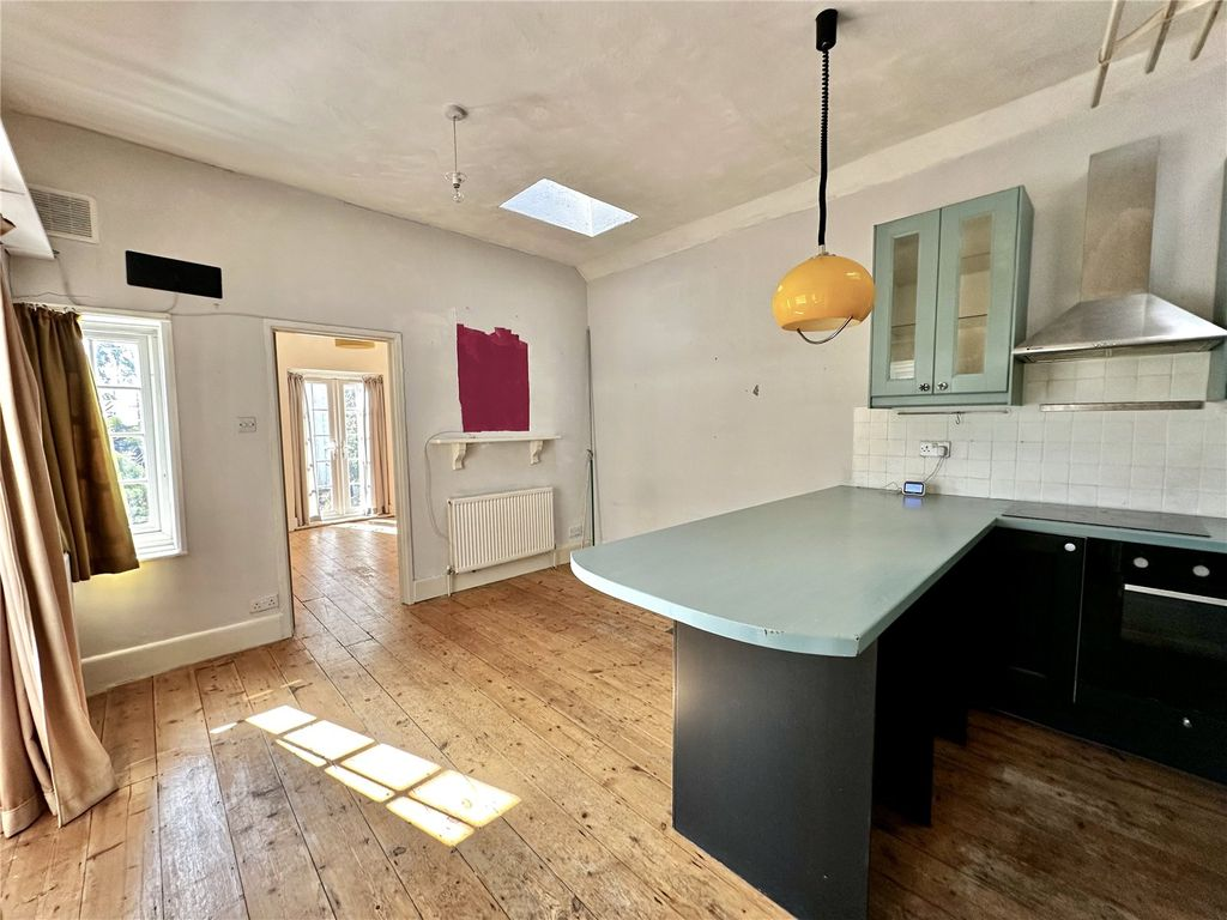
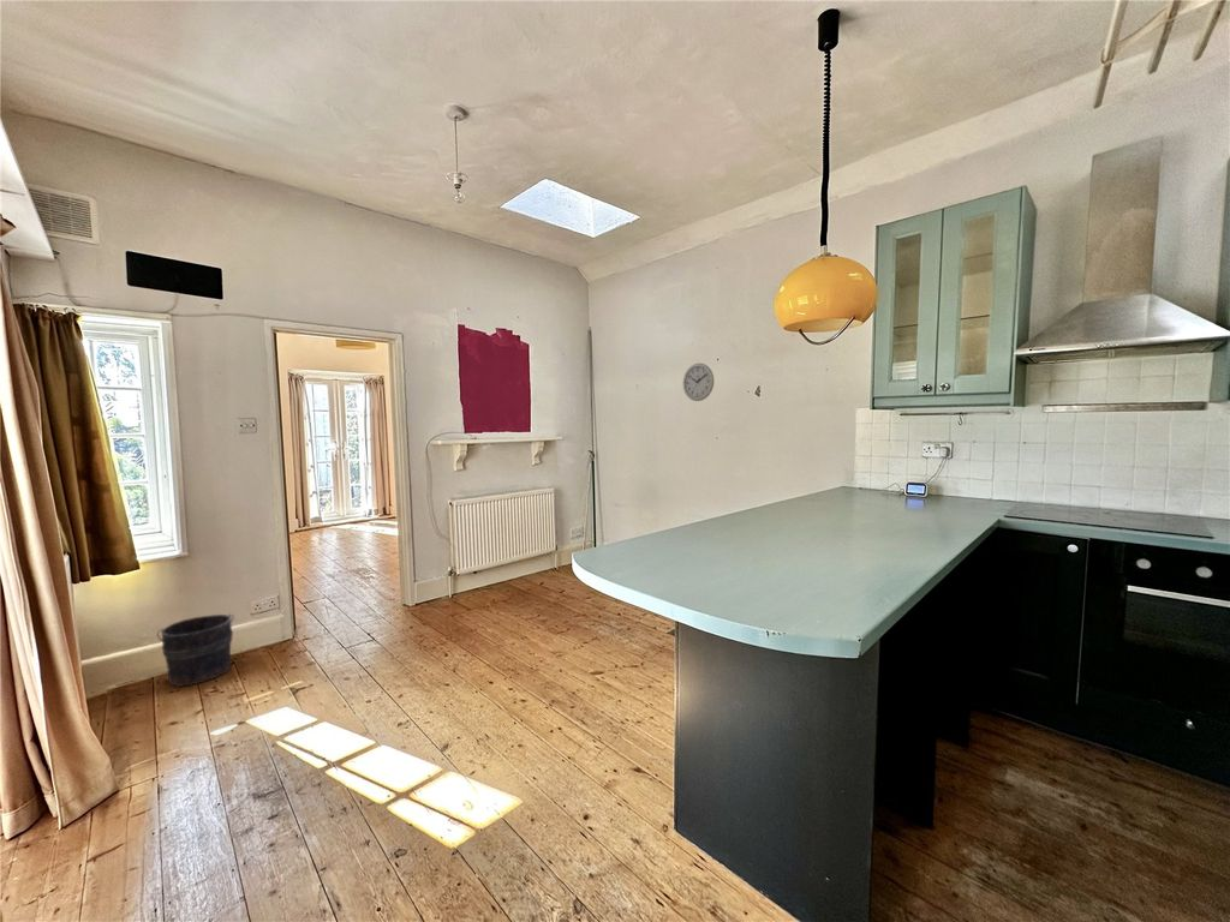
+ wall clock [682,363,715,402]
+ bucket [156,612,235,688]
